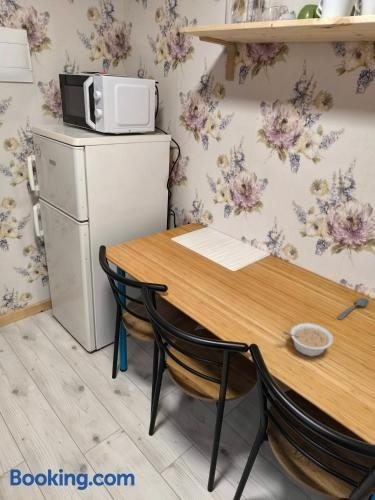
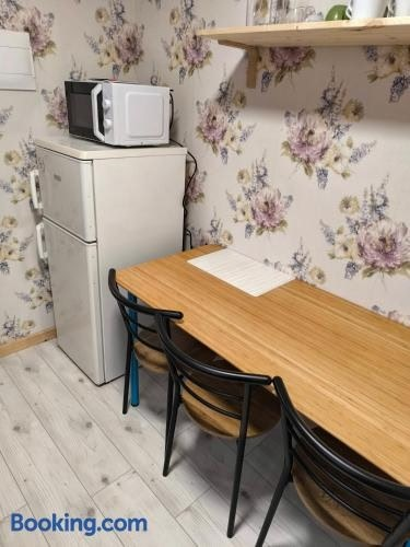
- legume [282,322,334,358]
- soupspoon [336,297,370,321]
